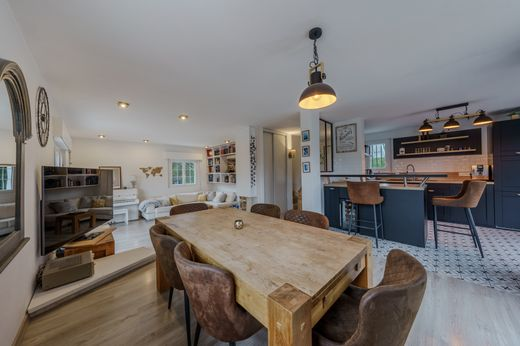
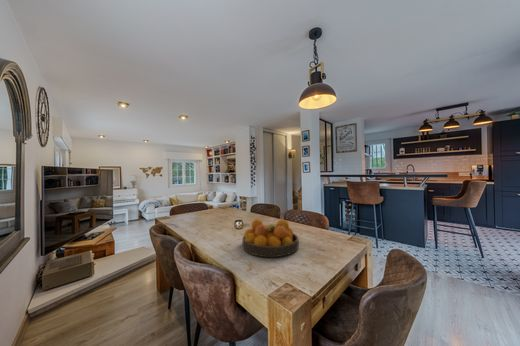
+ fruit bowl [241,218,300,258]
